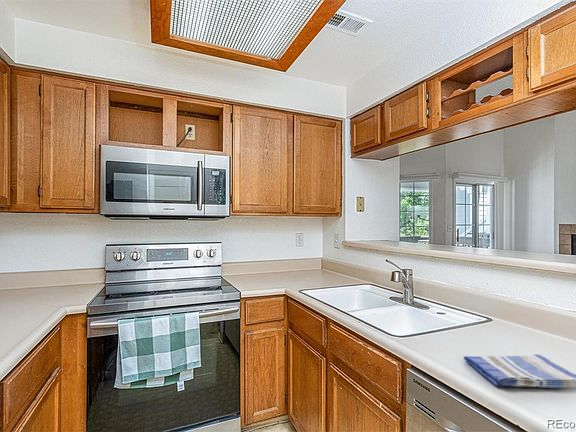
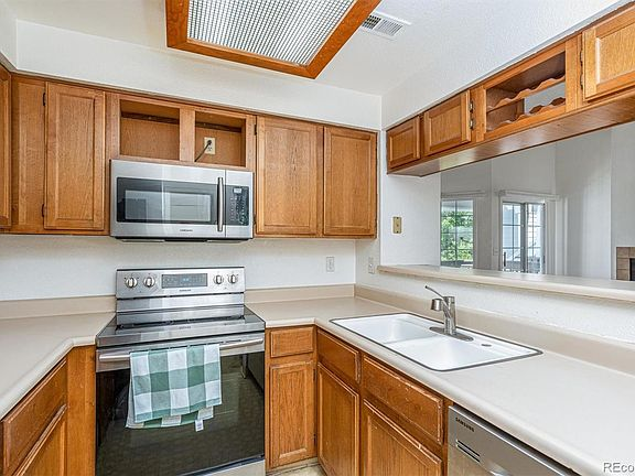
- dish towel [463,353,576,389]
